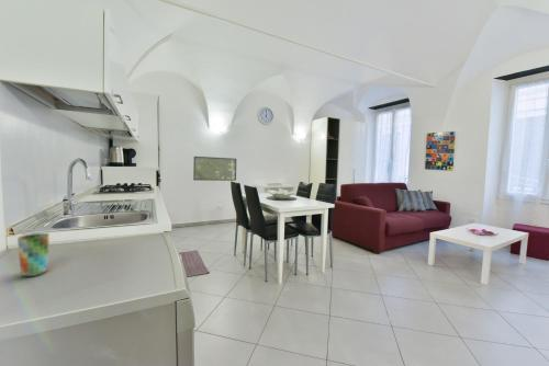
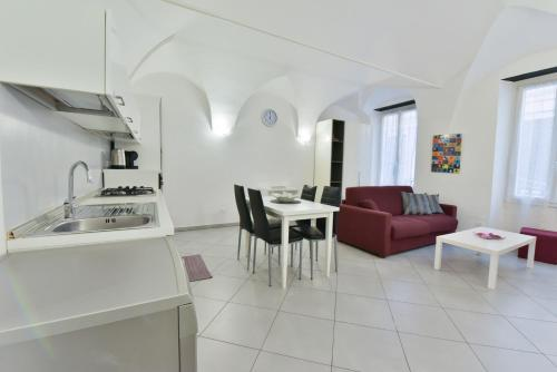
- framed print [192,156,237,182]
- cup [16,232,51,277]
